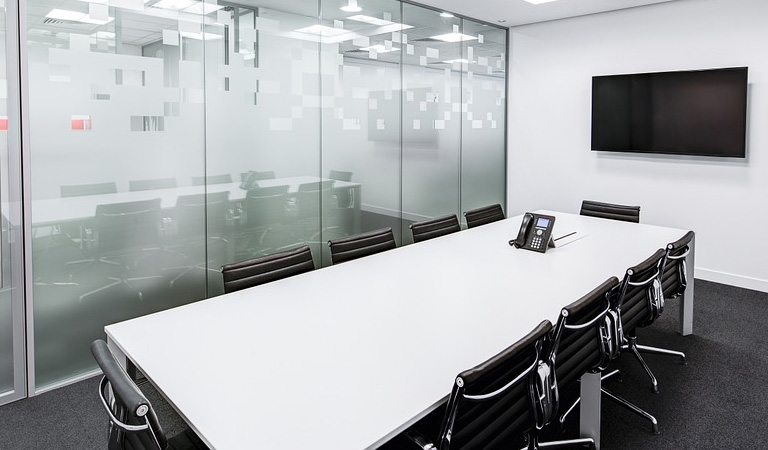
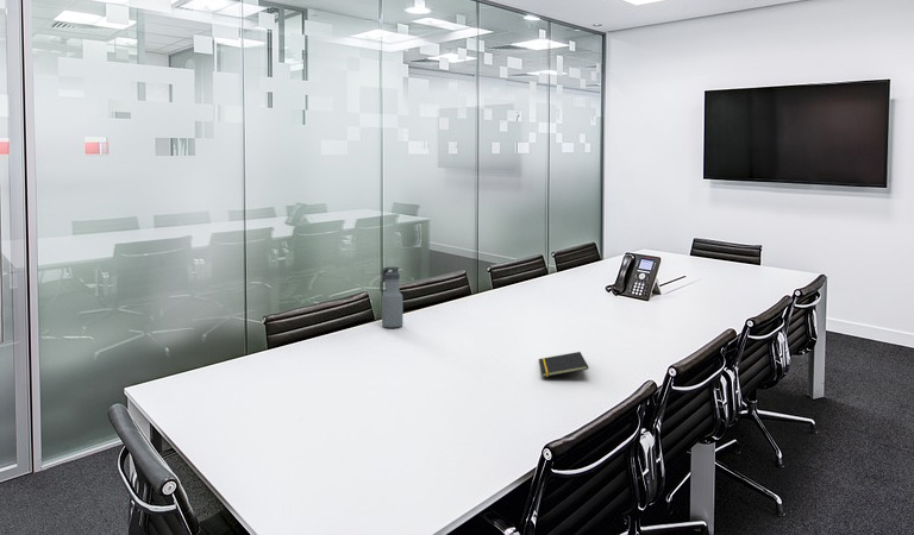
+ notepad [538,351,589,378]
+ water bottle [378,265,405,329]
